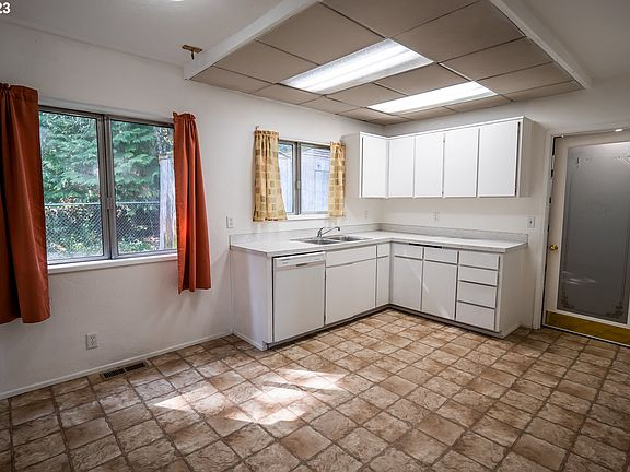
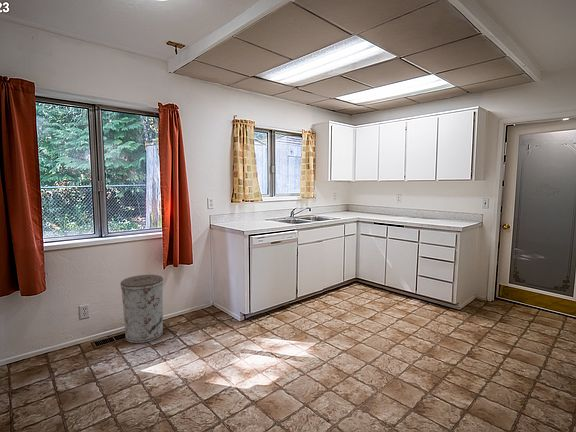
+ trash can [120,274,164,344]
